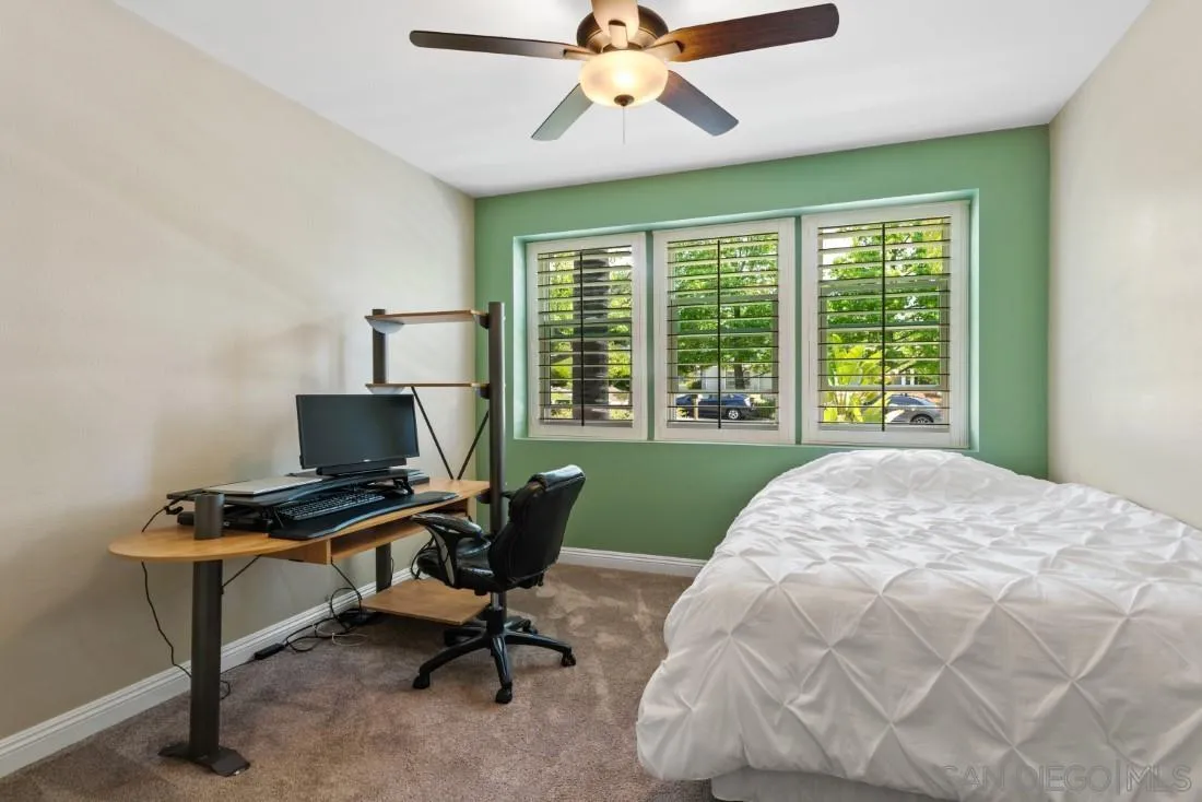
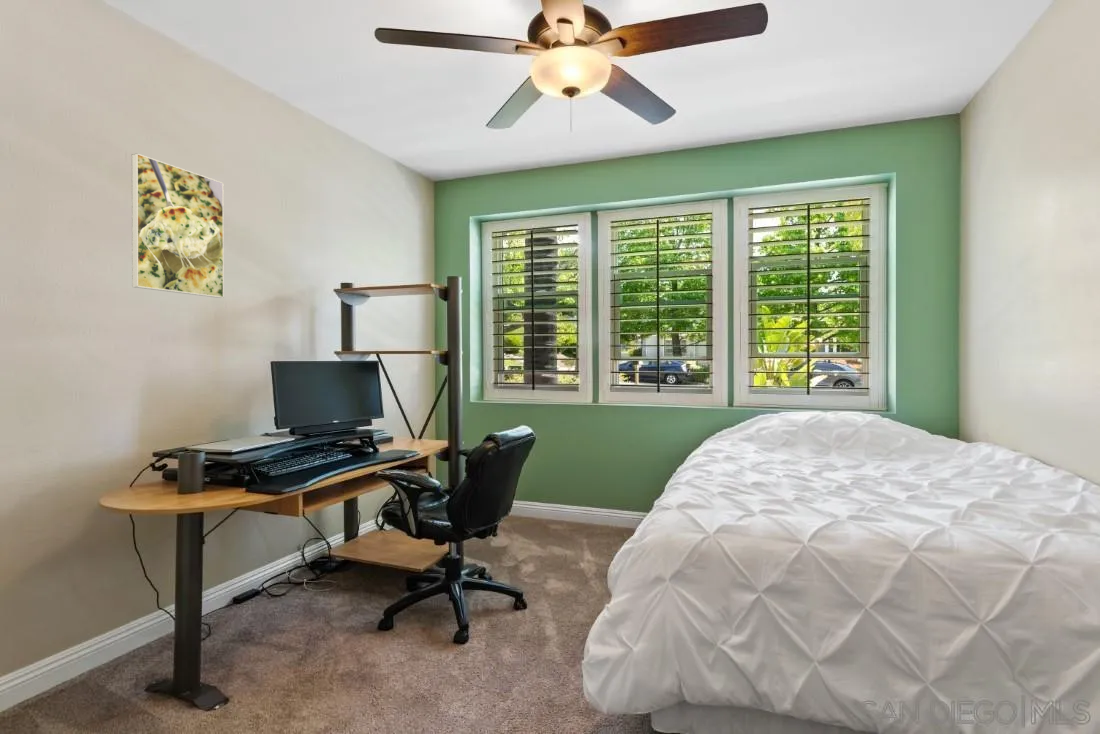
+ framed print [131,152,225,299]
